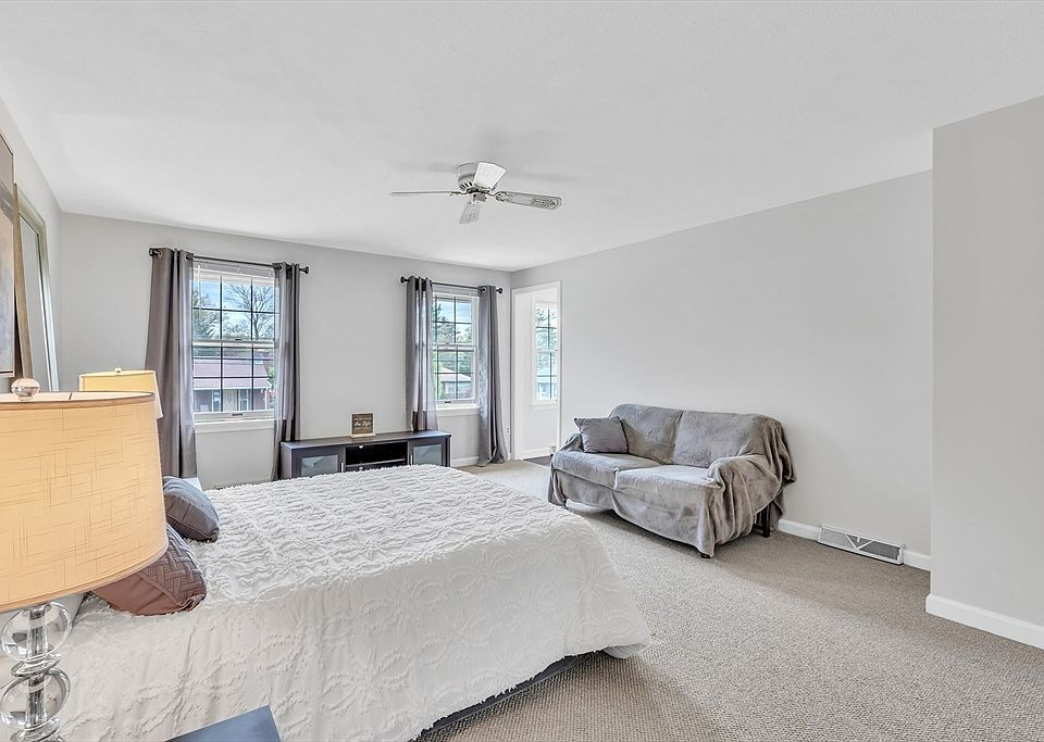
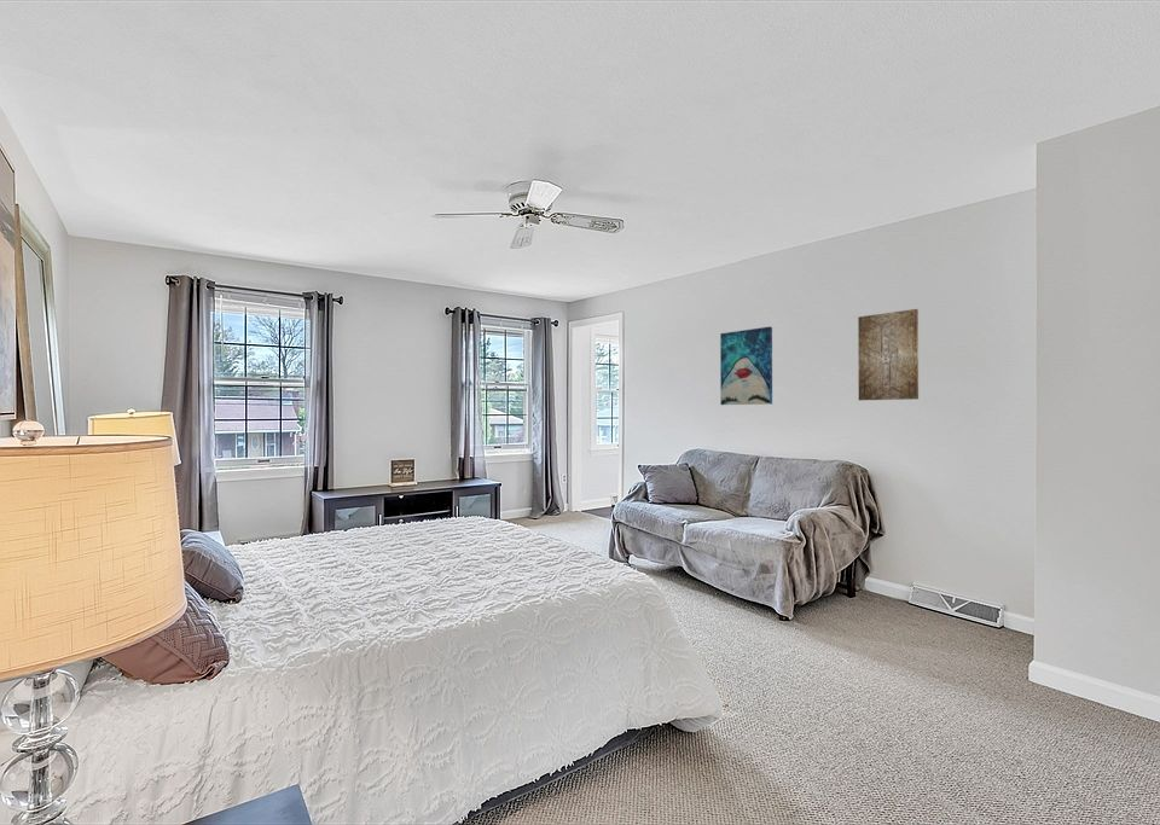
+ wall art [719,326,773,406]
+ wall art [857,308,920,401]
